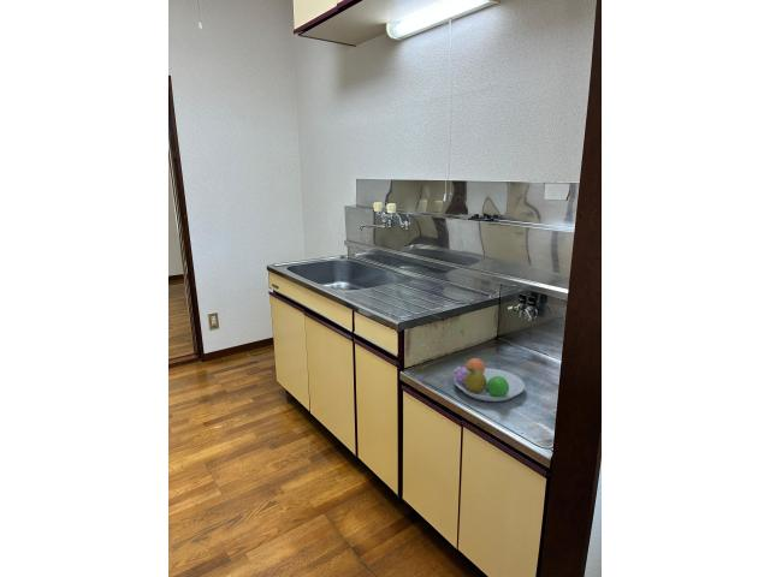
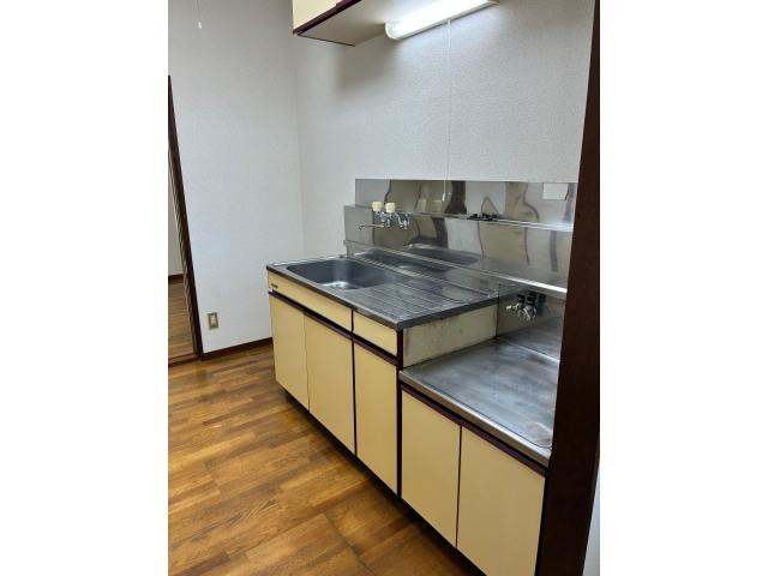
- fruit bowl [452,356,526,403]
